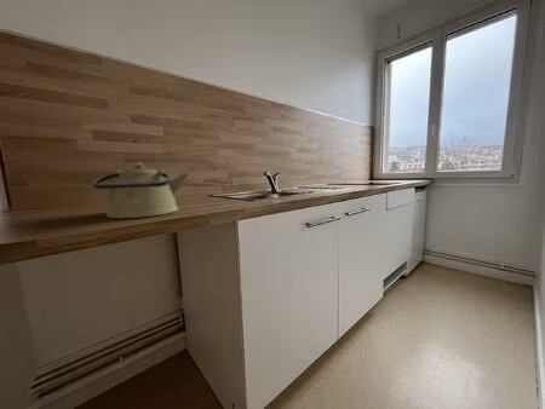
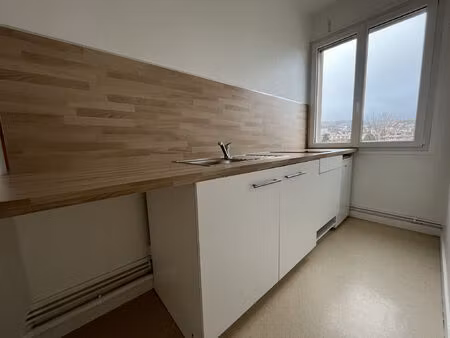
- kettle [92,161,190,219]
